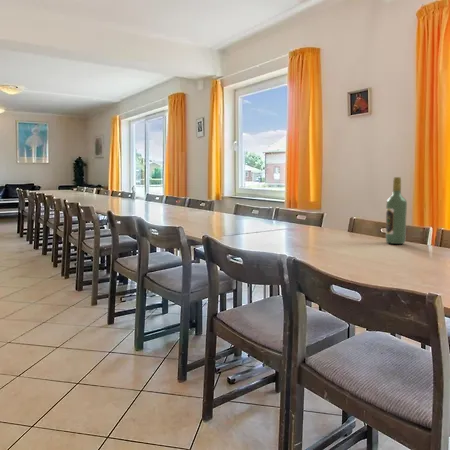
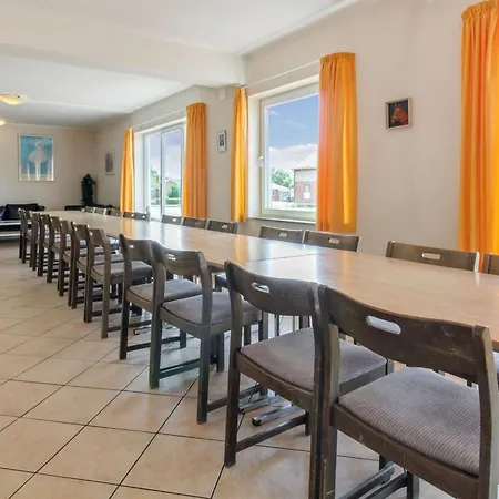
- wine bottle [385,176,408,245]
